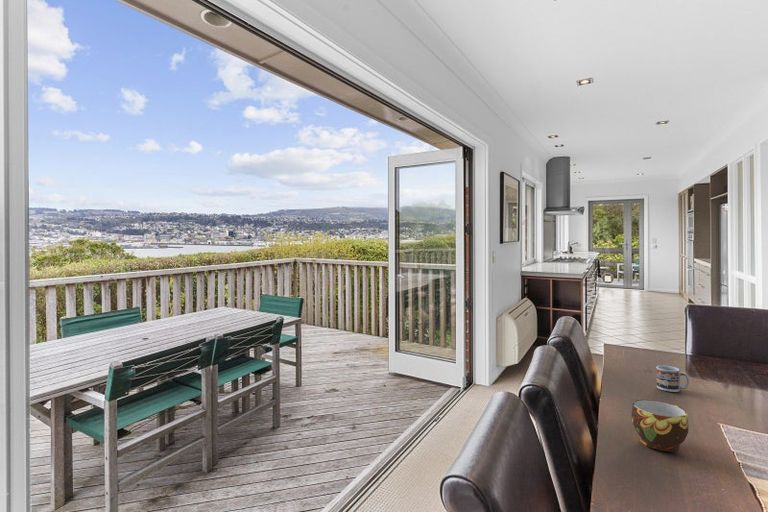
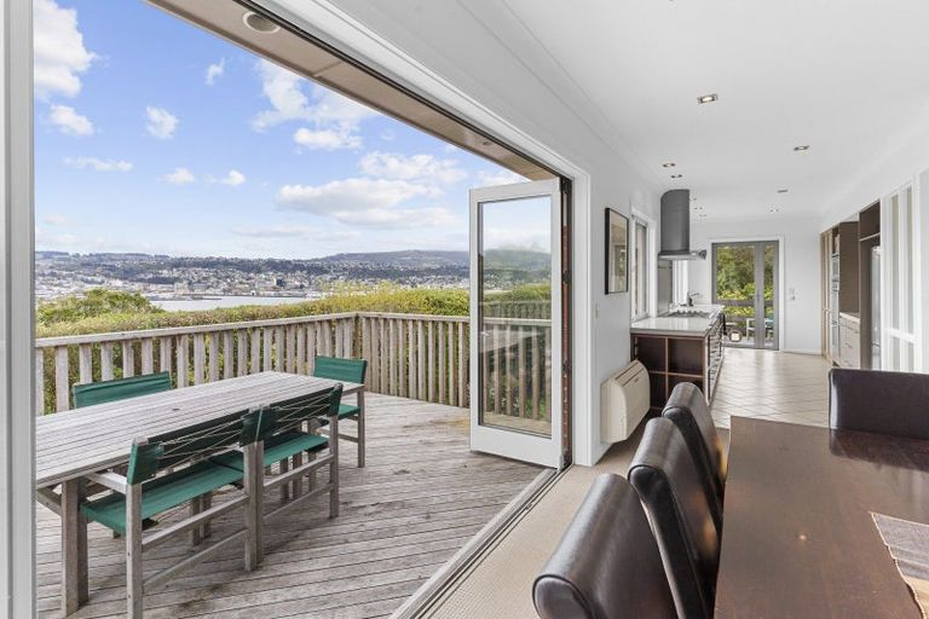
- cup [655,365,690,393]
- cup [631,399,690,453]
